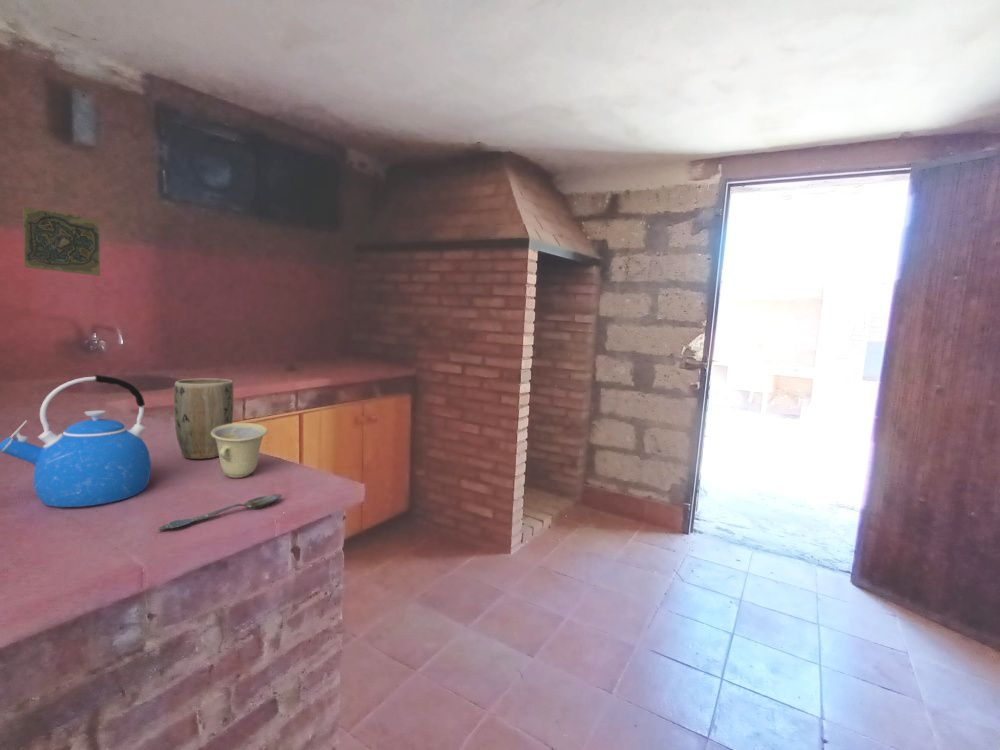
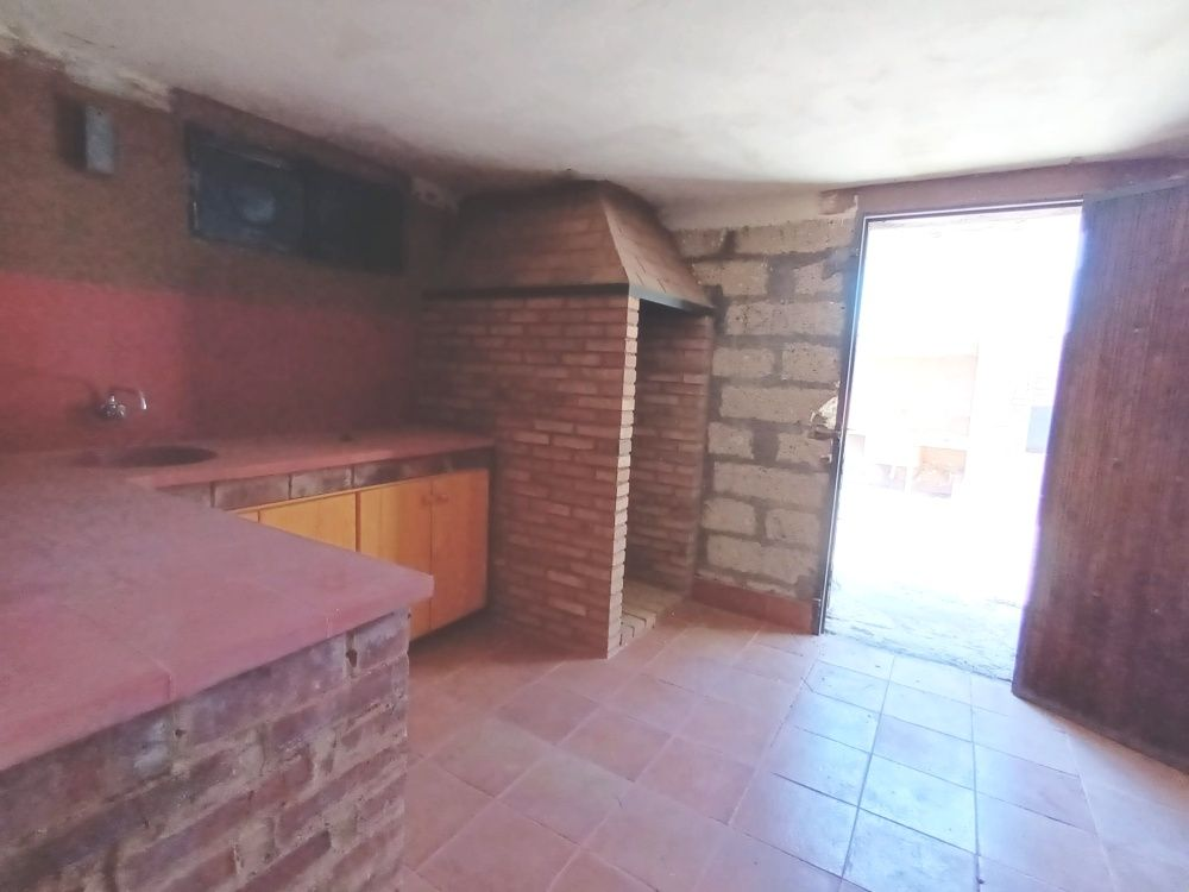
- plant pot [173,377,234,460]
- kettle [0,374,152,508]
- decorative tile [22,205,101,276]
- cup [211,422,269,479]
- spoon [156,493,282,531]
